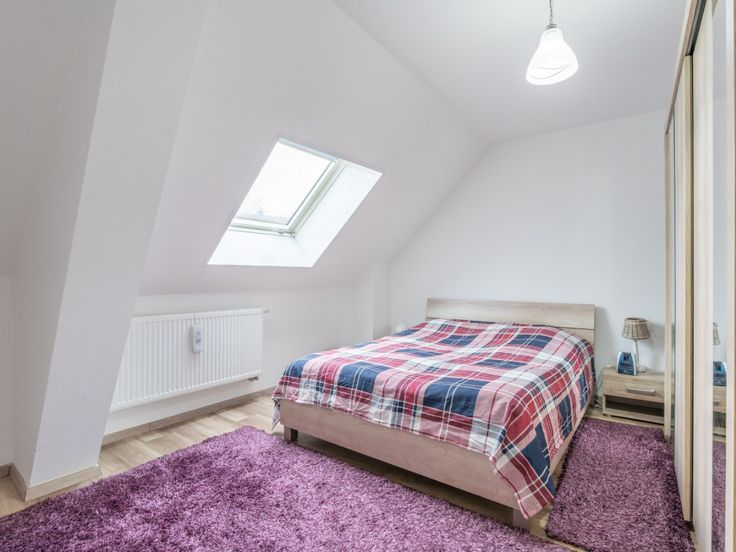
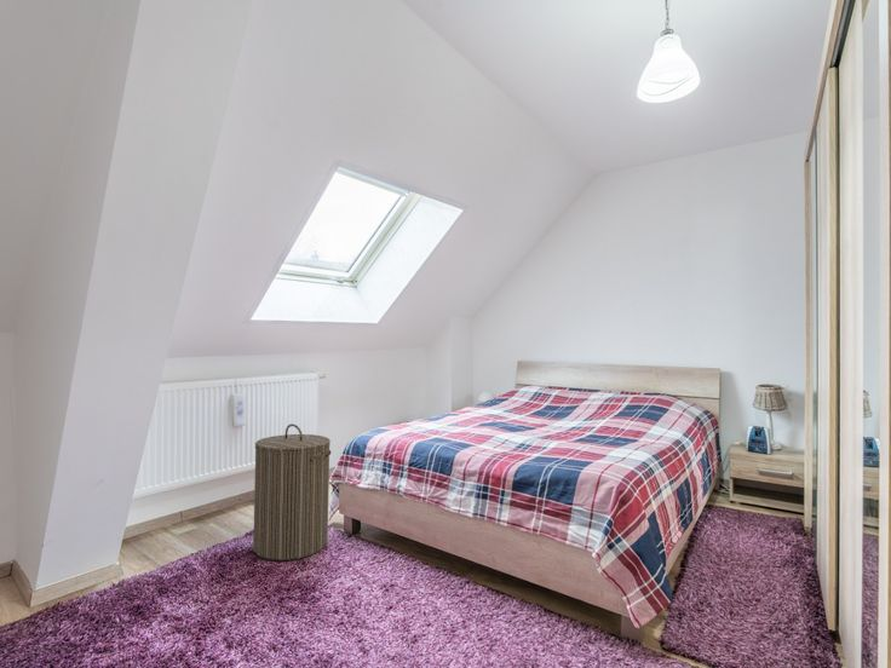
+ laundry hamper [252,422,332,562]
